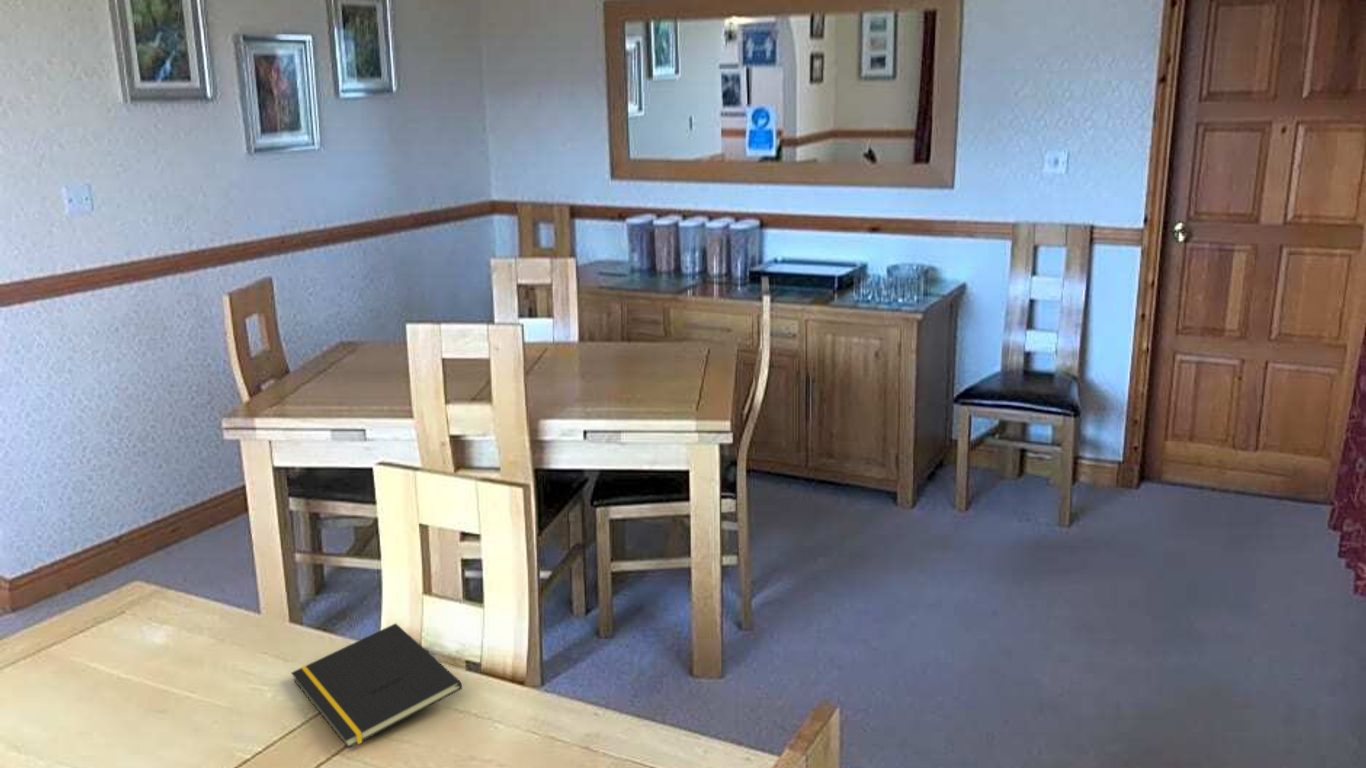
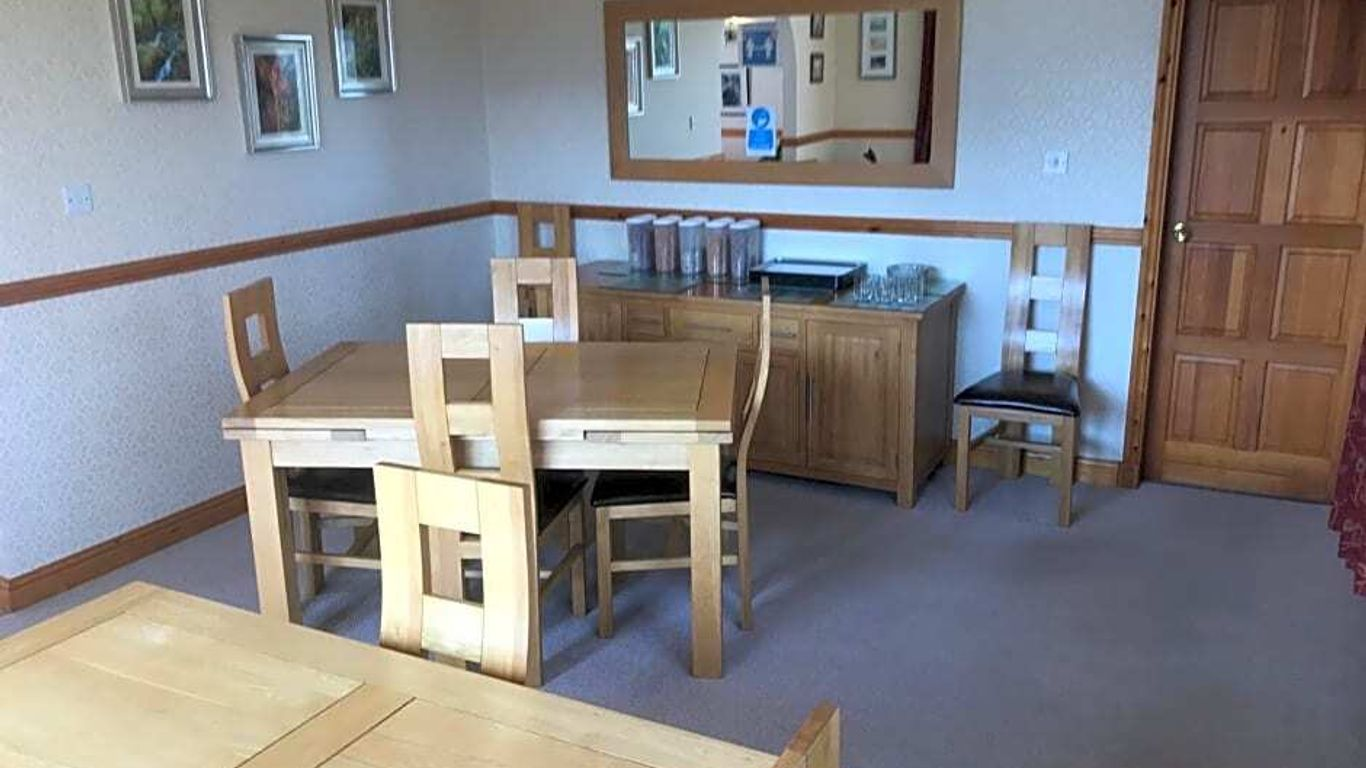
- notepad [290,622,463,750]
